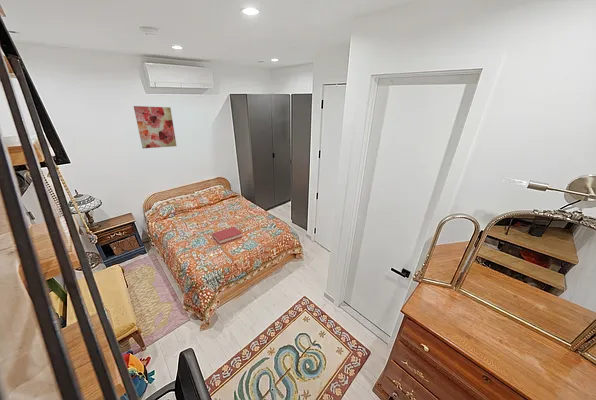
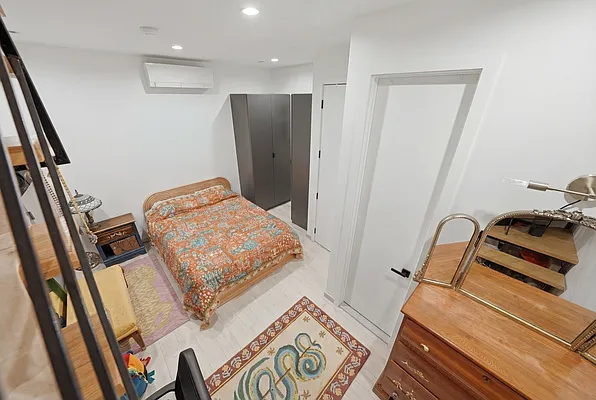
- wall art [133,105,178,149]
- hardback book [211,226,243,245]
